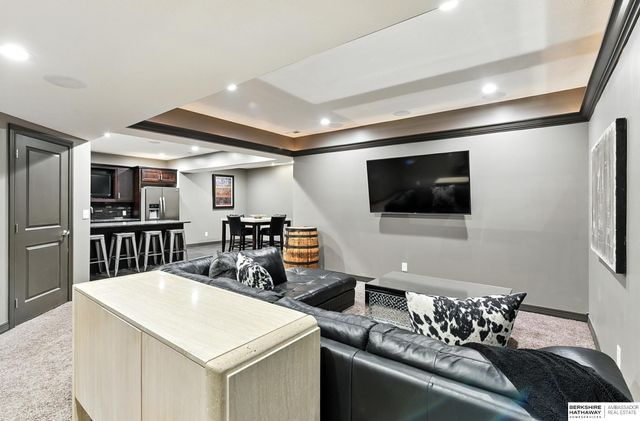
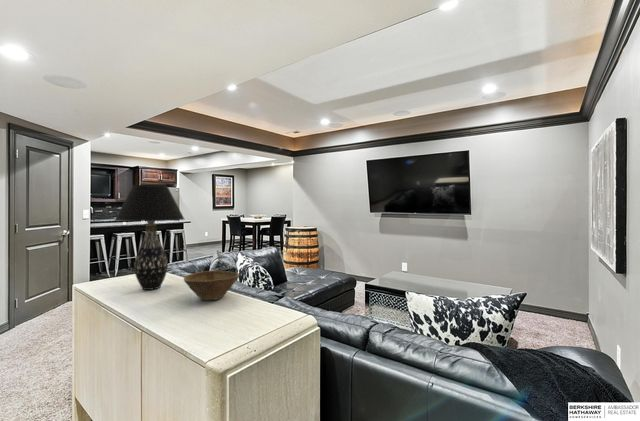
+ table lamp [113,184,185,291]
+ bowl [183,270,240,301]
